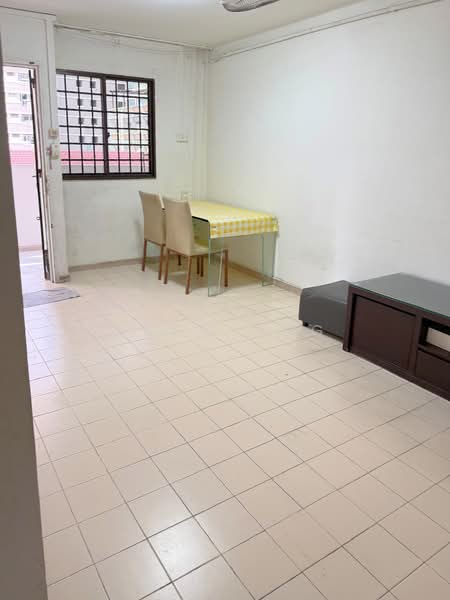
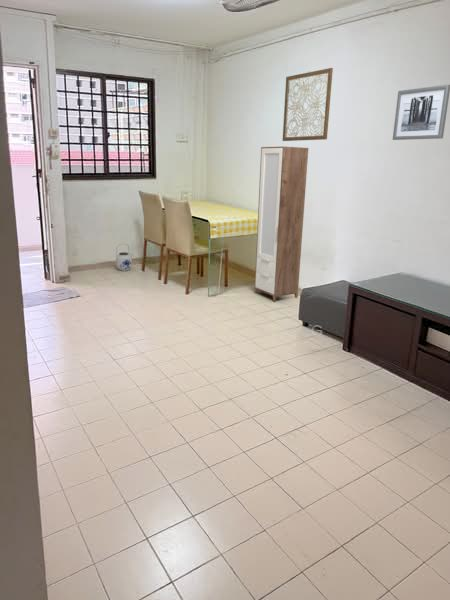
+ cabinet [254,146,309,302]
+ wall art [392,83,450,141]
+ teapot [115,243,135,272]
+ wall art [282,67,334,142]
